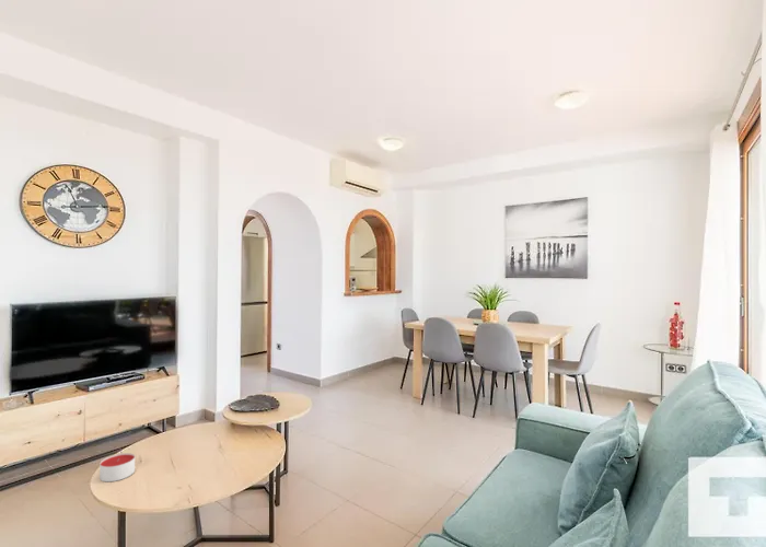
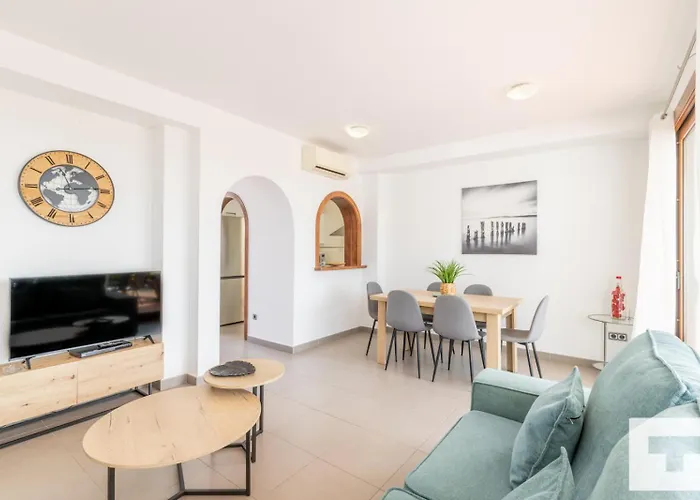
- candle [98,452,136,482]
